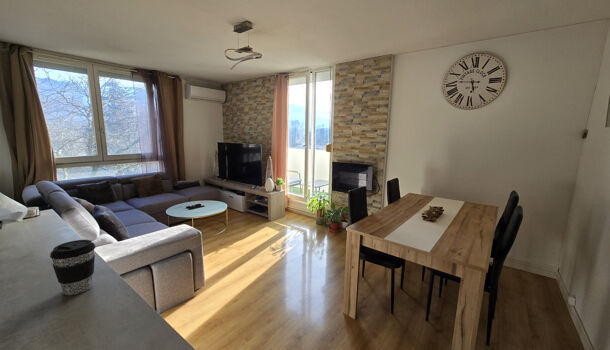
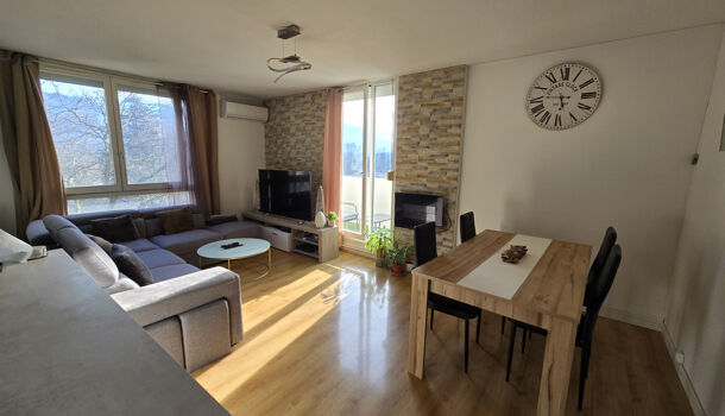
- coffee cup [49,239,96,296]
